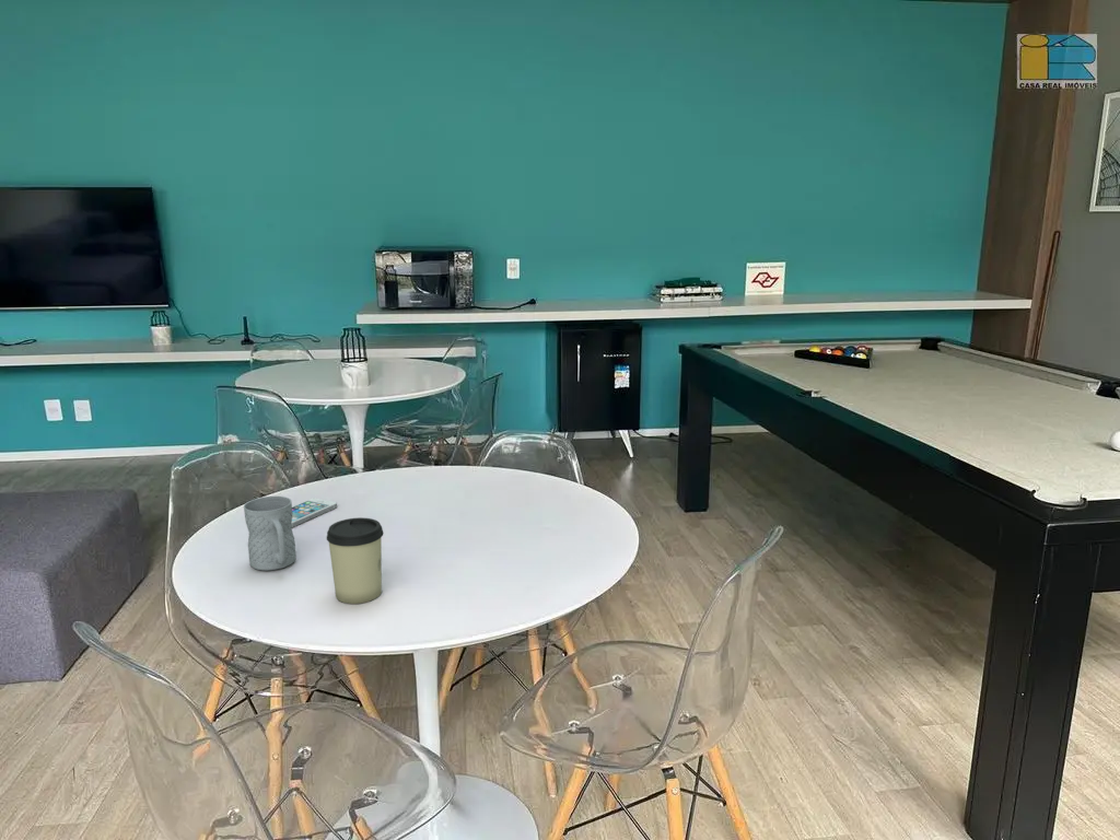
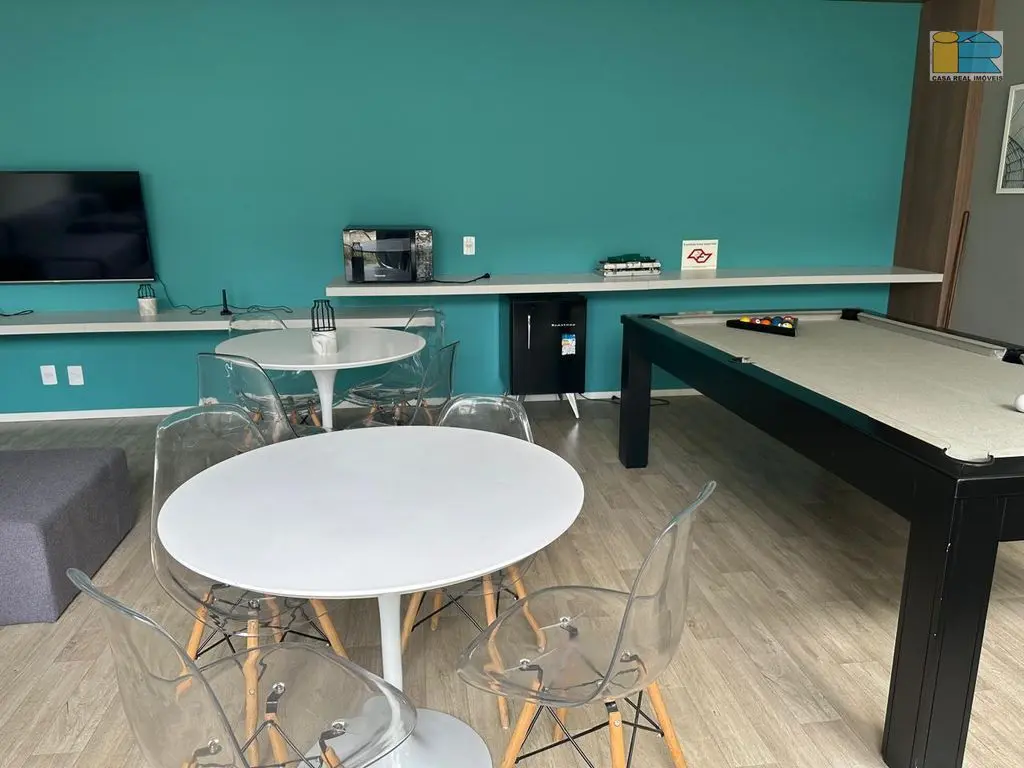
- mug [243,495,298,571]
- cup [326,516,385,605]
- smartphone [291,497,338,528]
